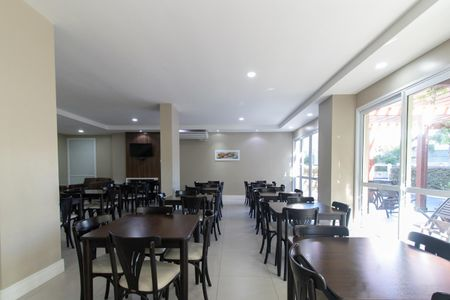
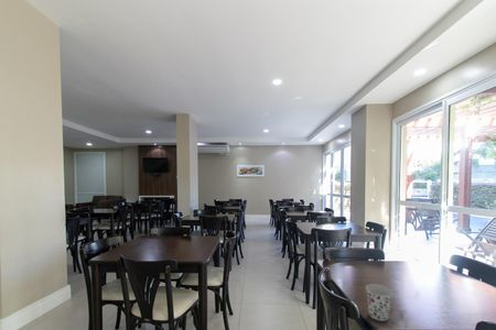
+ cup [365,283,393,322]
